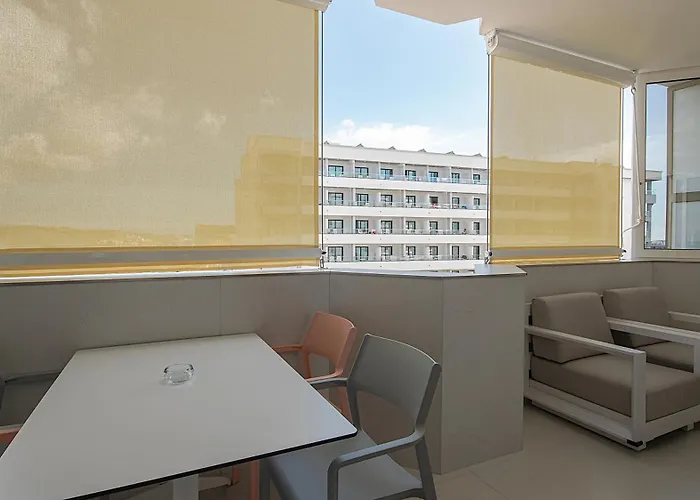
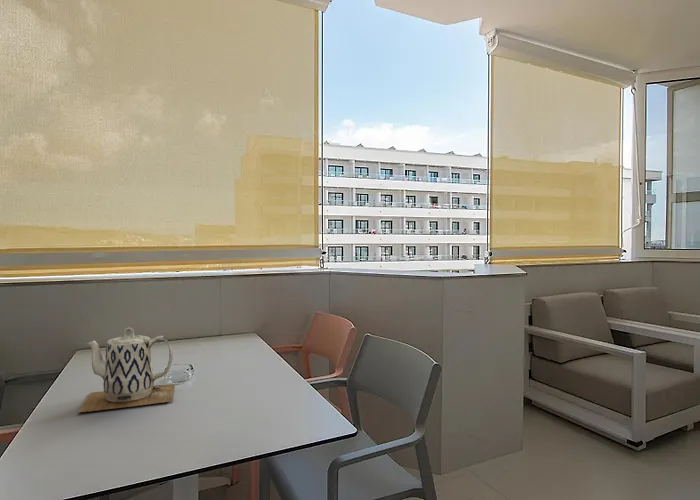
+ teapot [77,326,175,413]
